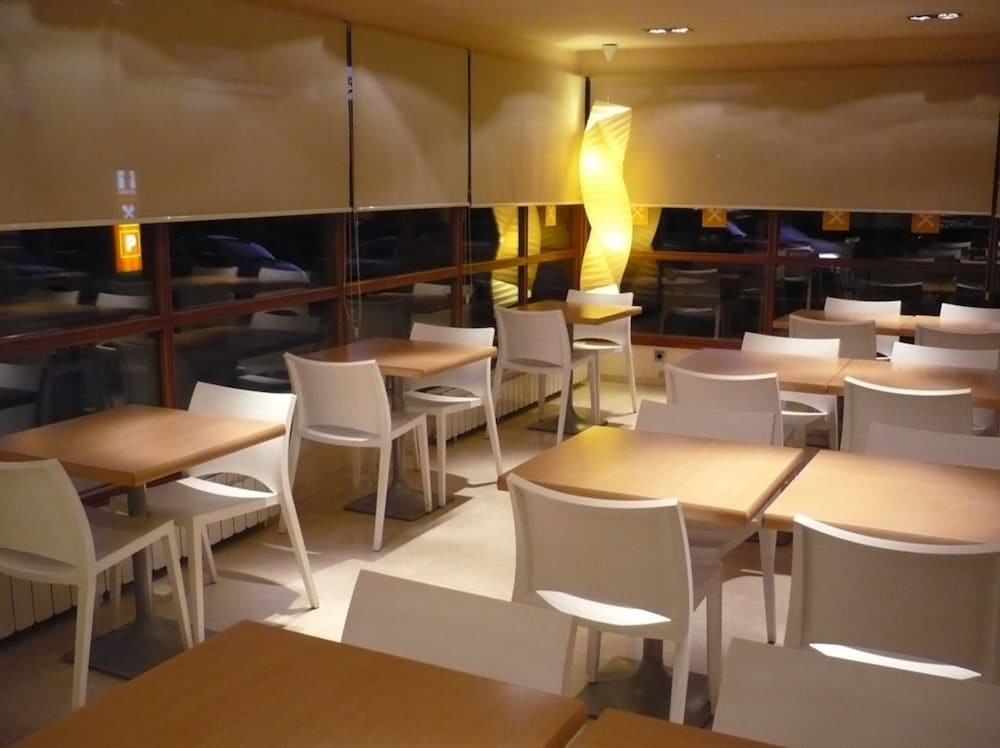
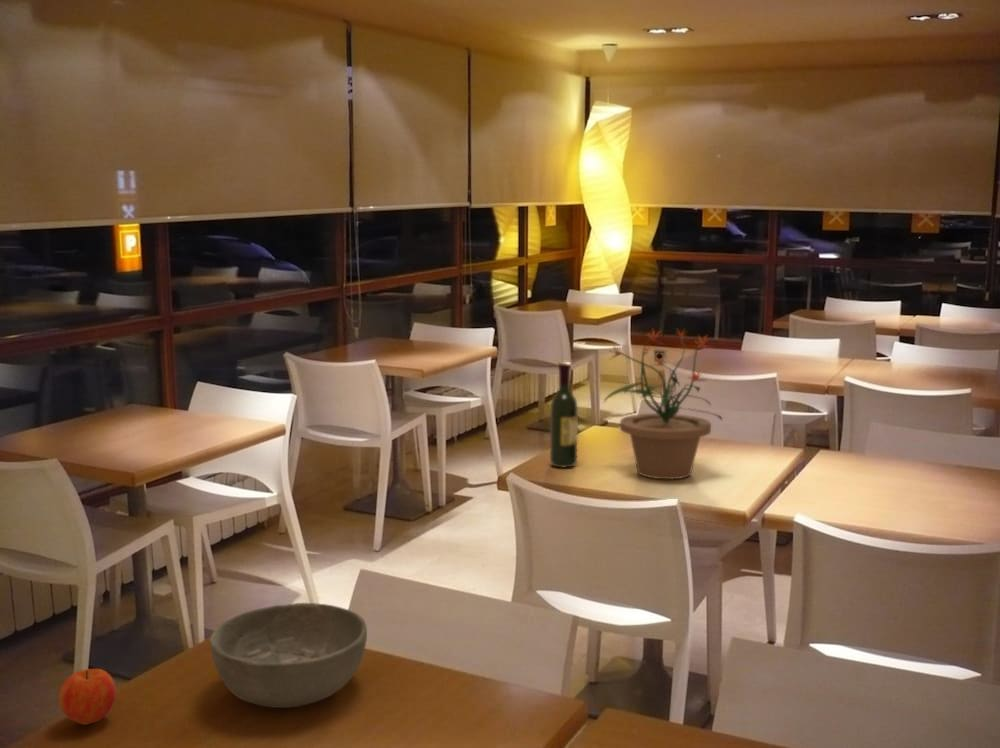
+ wine bottle [549,361,579,468]
+ bowl [209,602,368,709]
+ apple [58,668,117,726]
+ potted plant [603,328,723,480]
